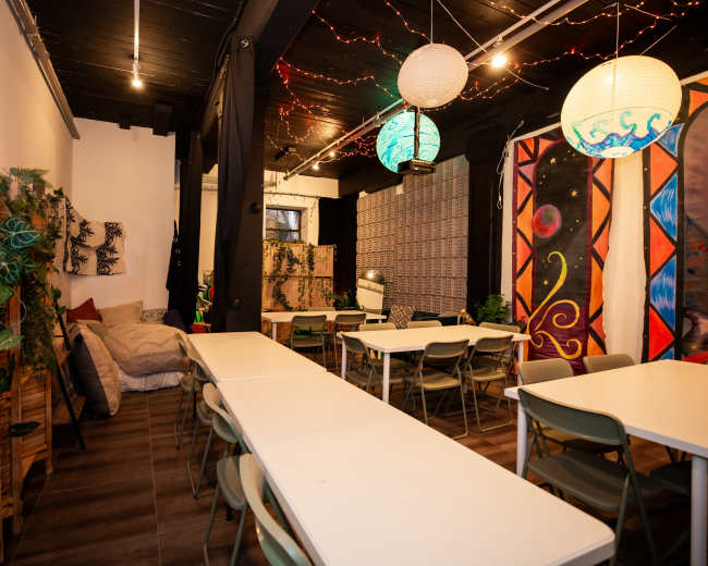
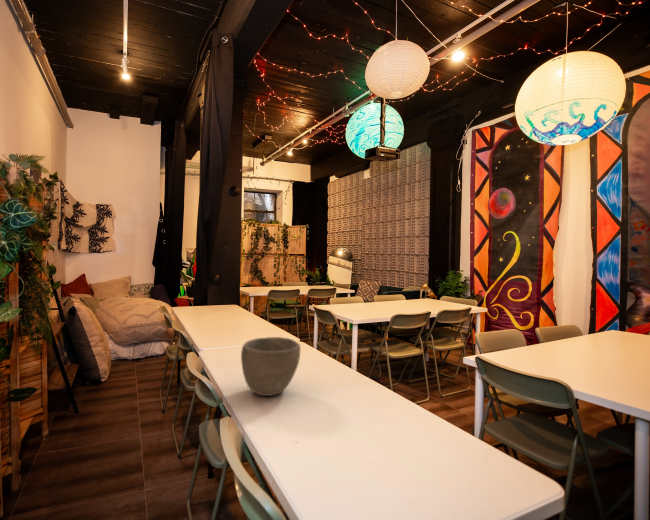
+ bowl [240,336,301,397]
